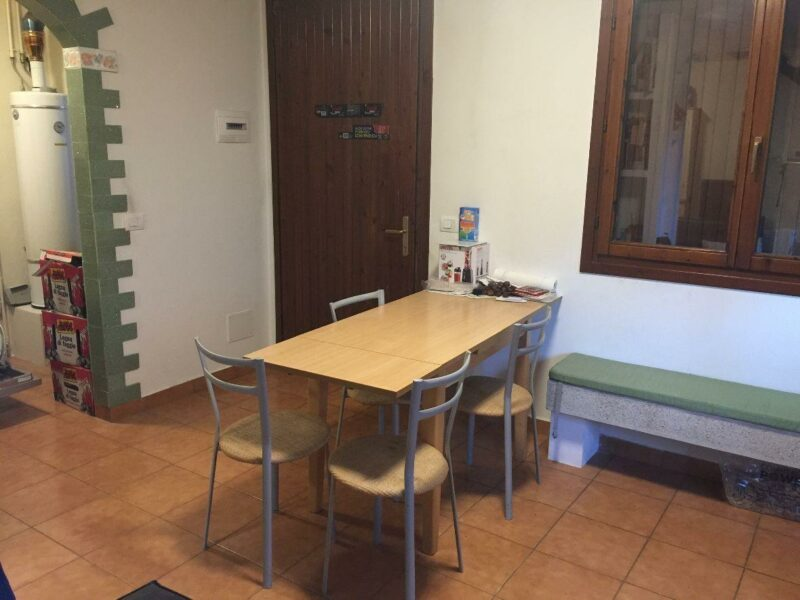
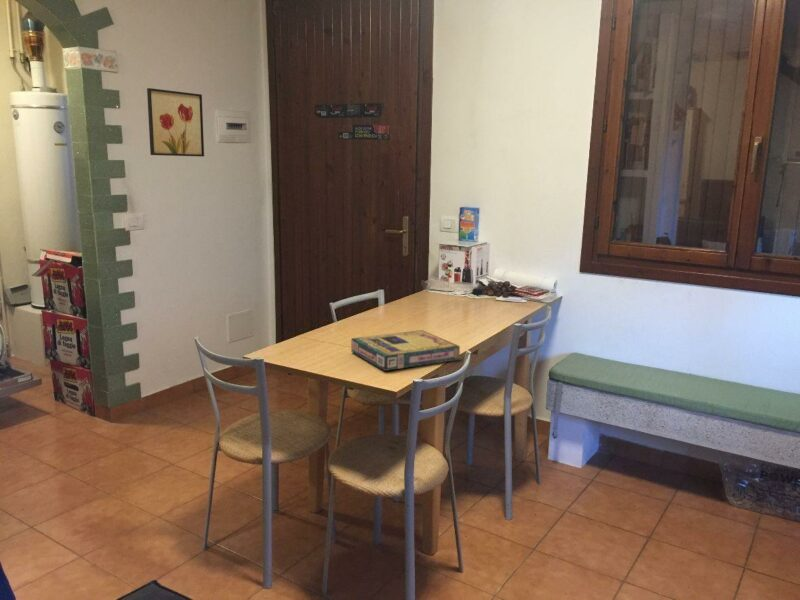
+ video game box [350,329,461,372]
+ wall art [146,87,205,158]
